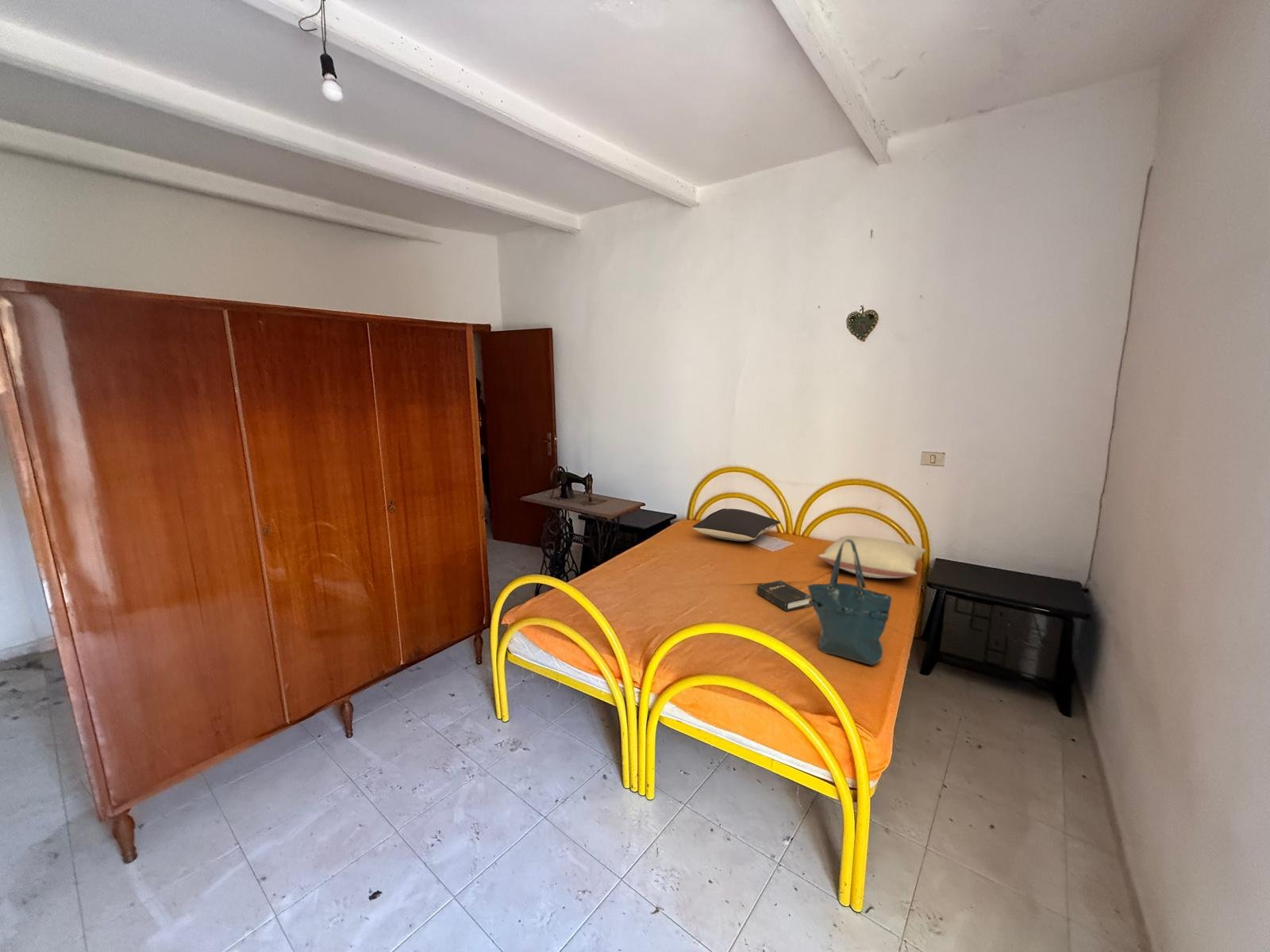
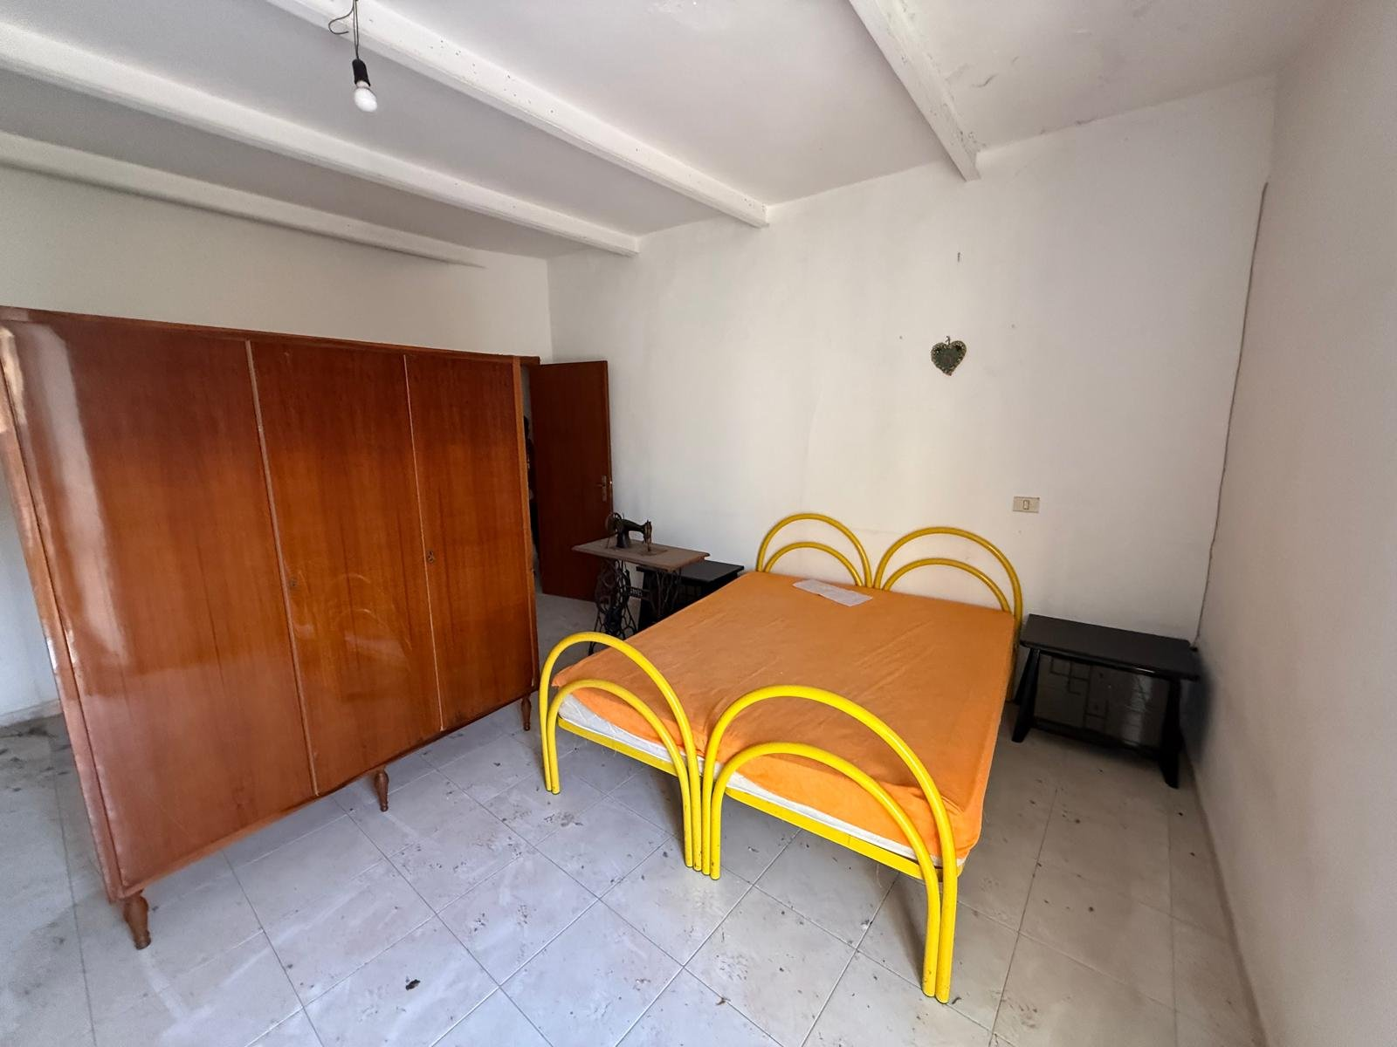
- hardback book [756,579,810,612]
- pillow [692,508,781,542]
- pillow [818,535,927,579]
- tote bag [806,539,893,666]
